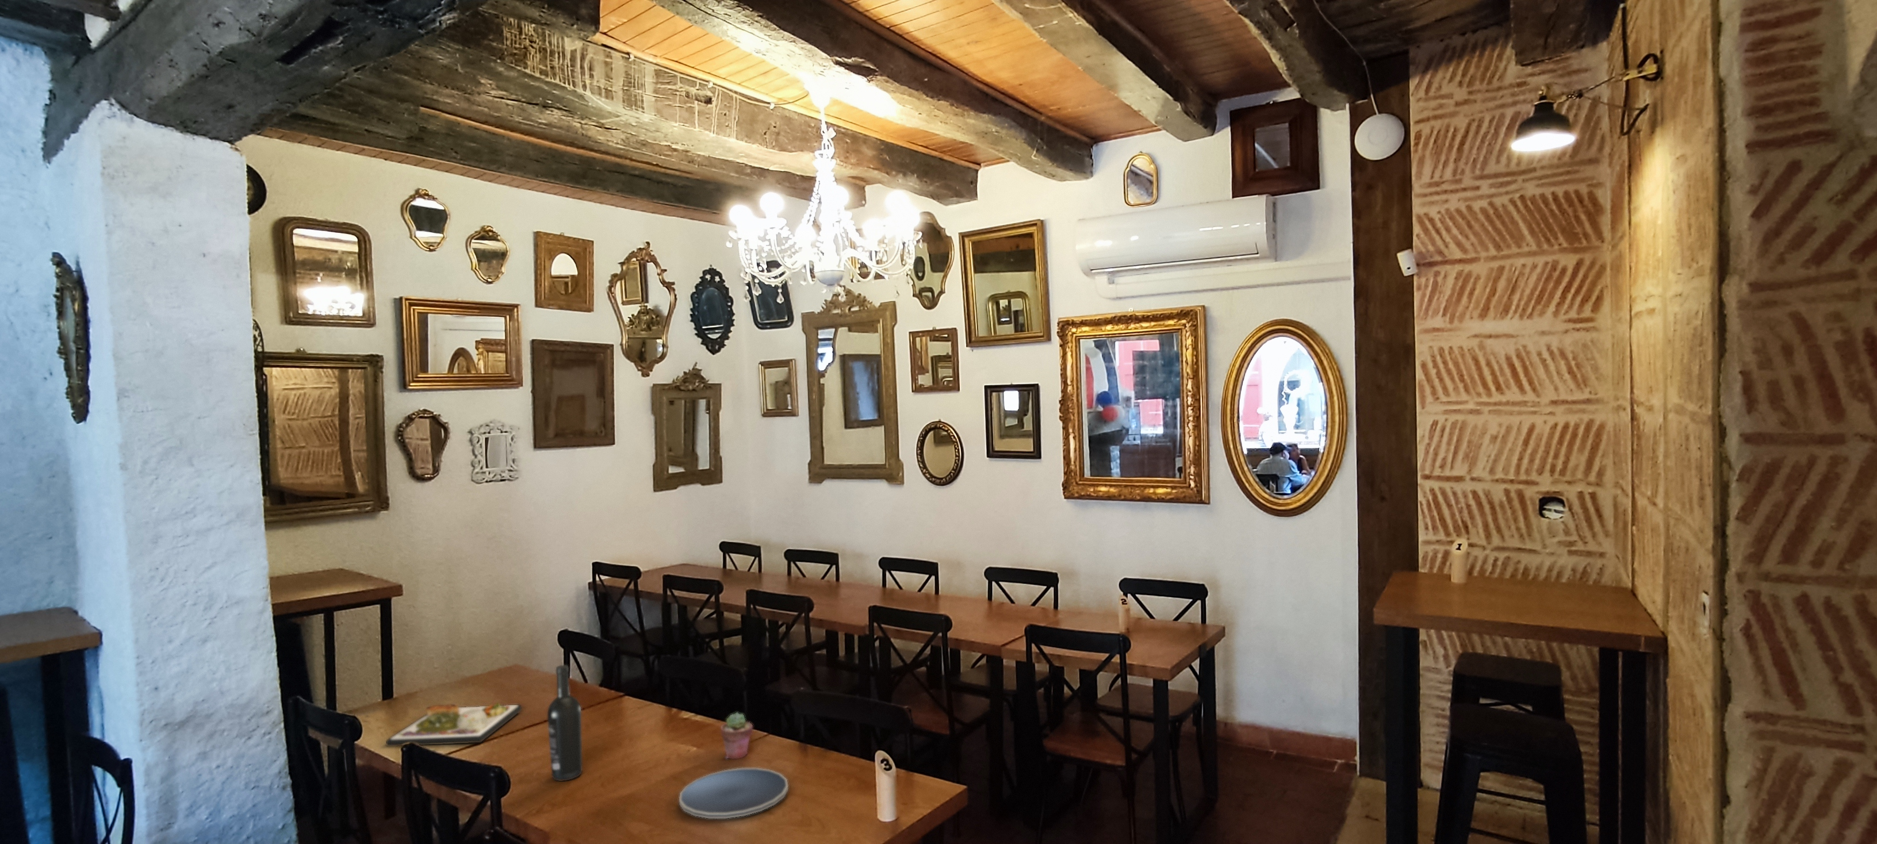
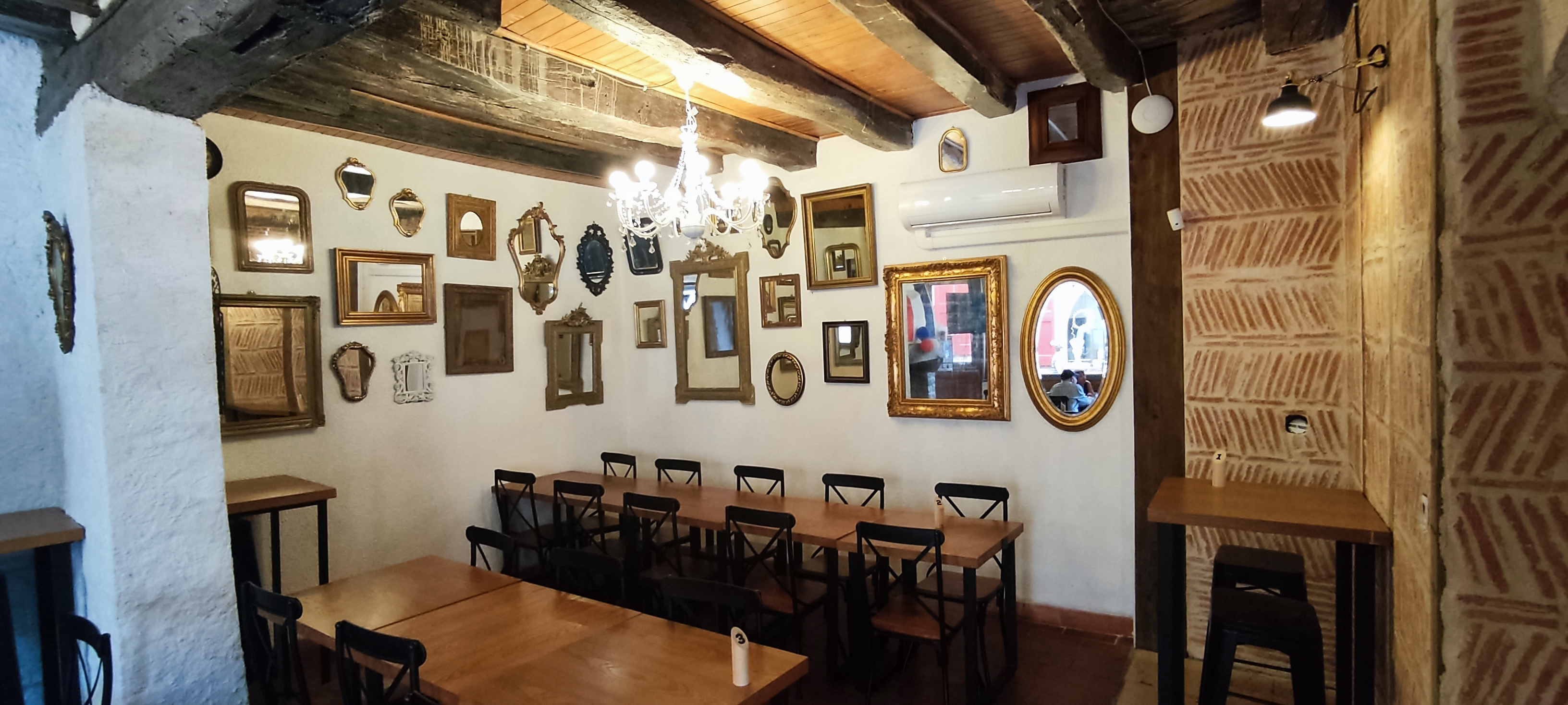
- wine bottle [547,664,583,782]
- potted succulent [719,712,753,760]
- dinner plate [385,702,522,747]
- plate [679,767,789,819]
